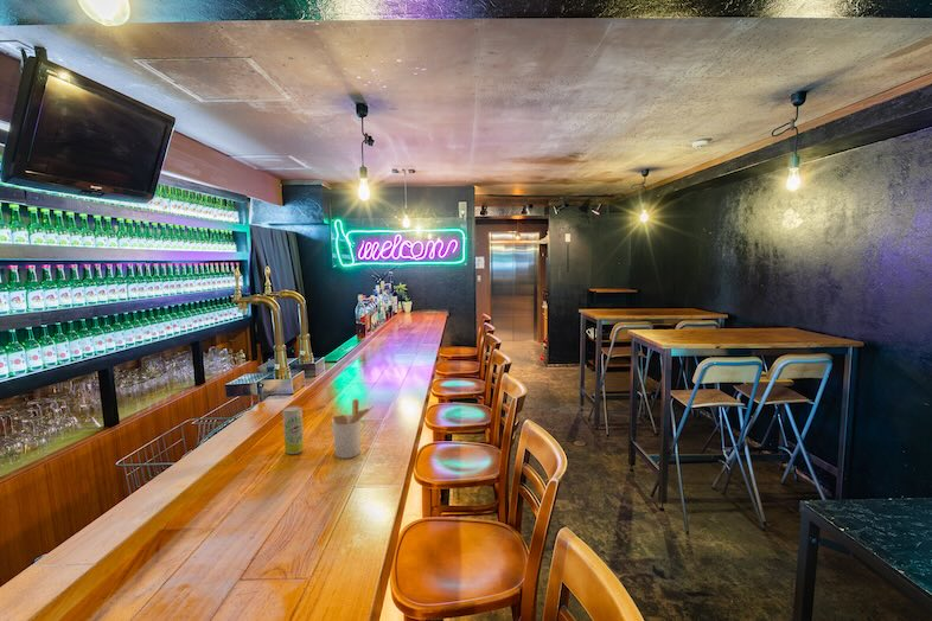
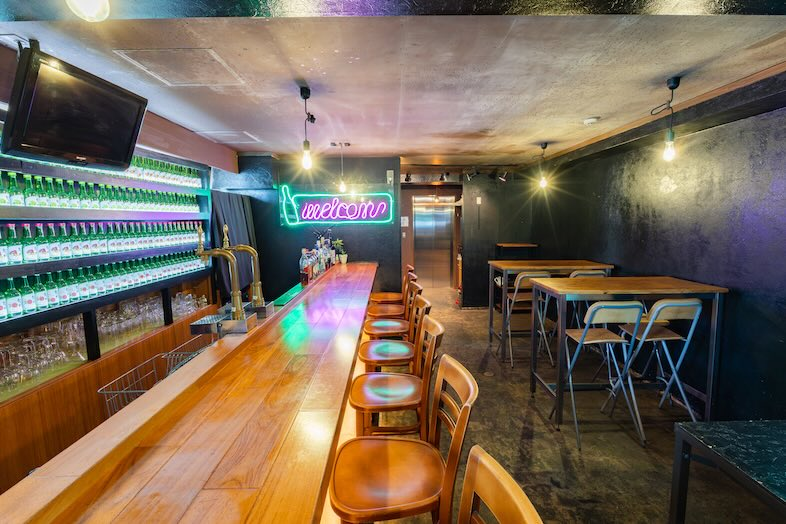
- beverage can [282,405,305,455]
- utensil holder [331,398,375,460]
